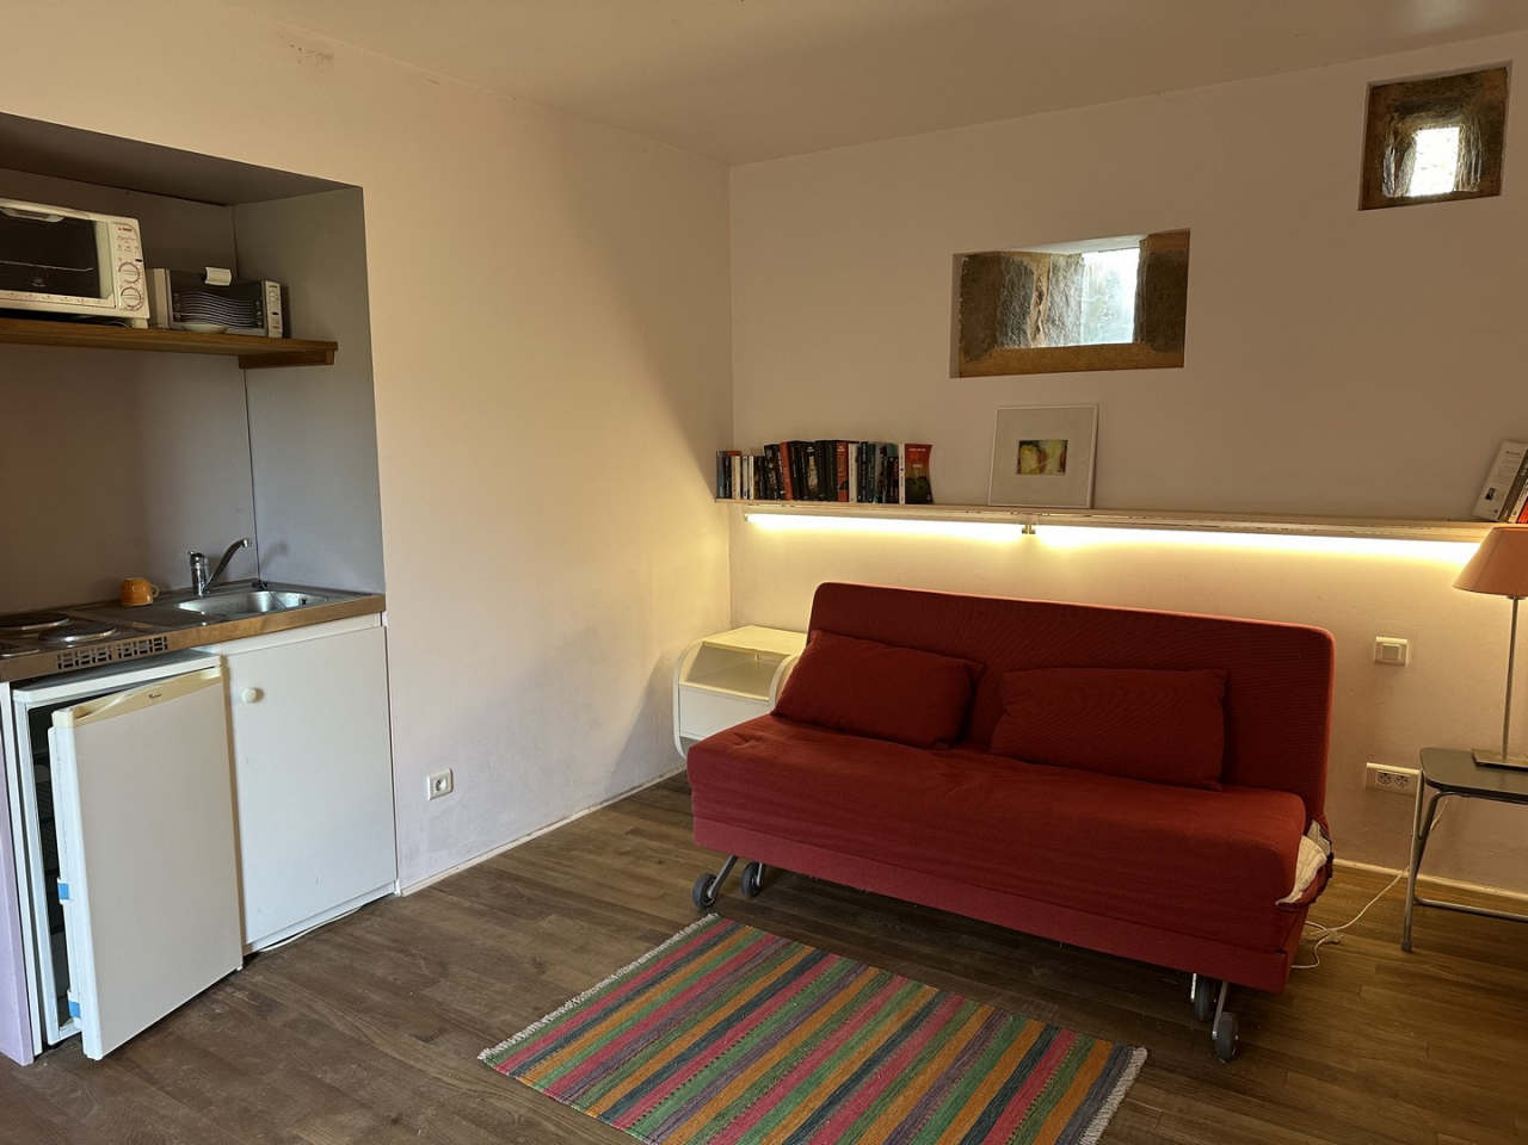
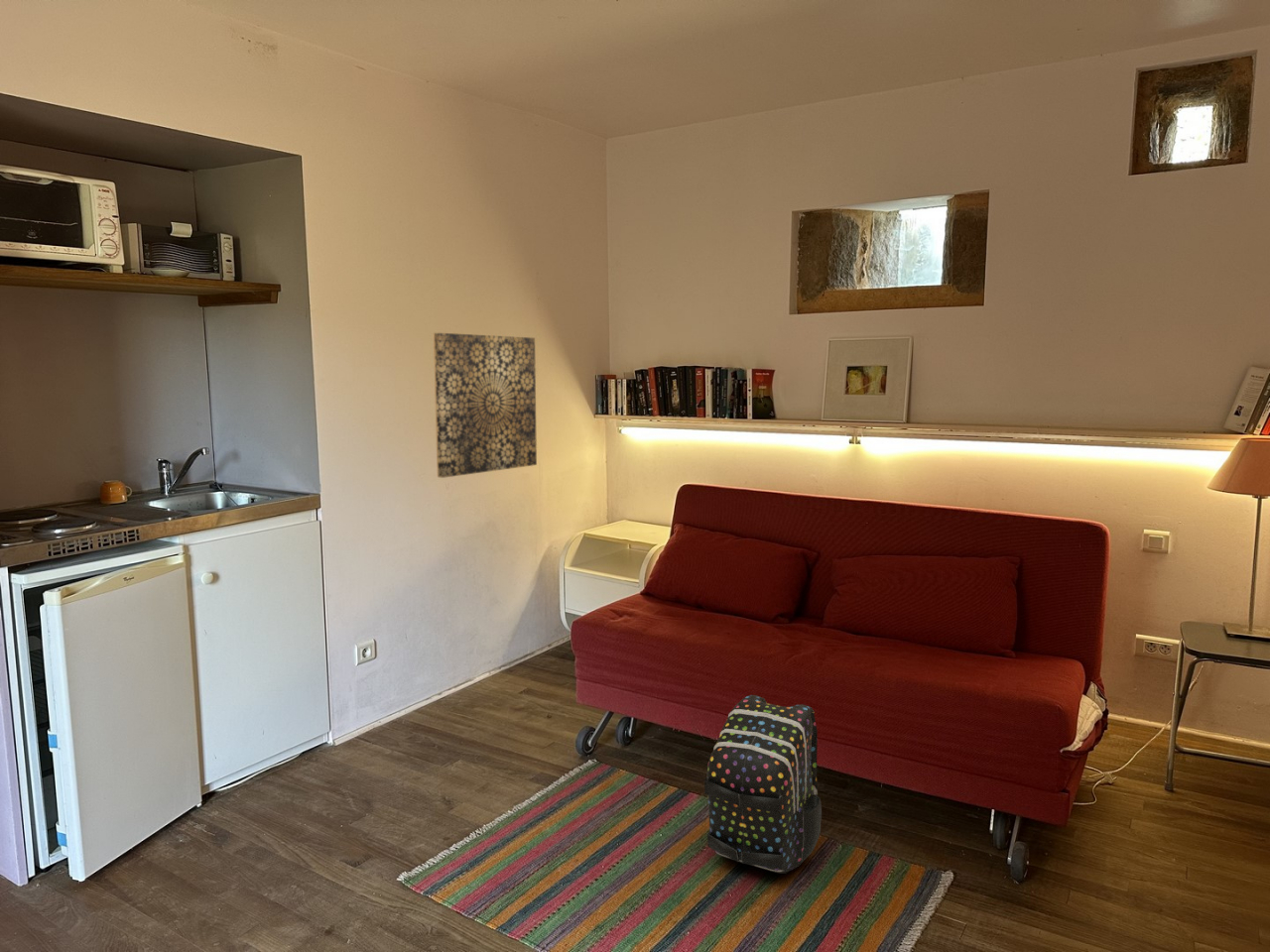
+ wall art [433,332,538,479]
+ backpack [703,694,823,875]
